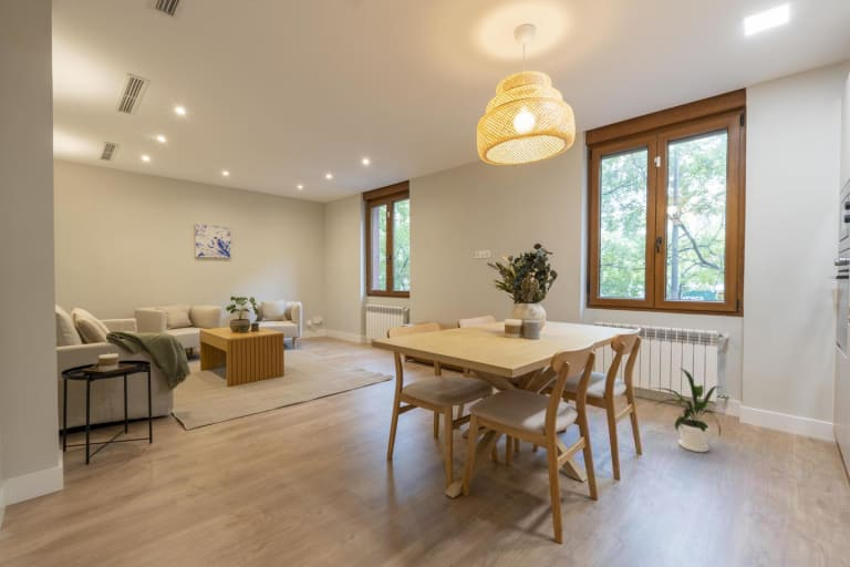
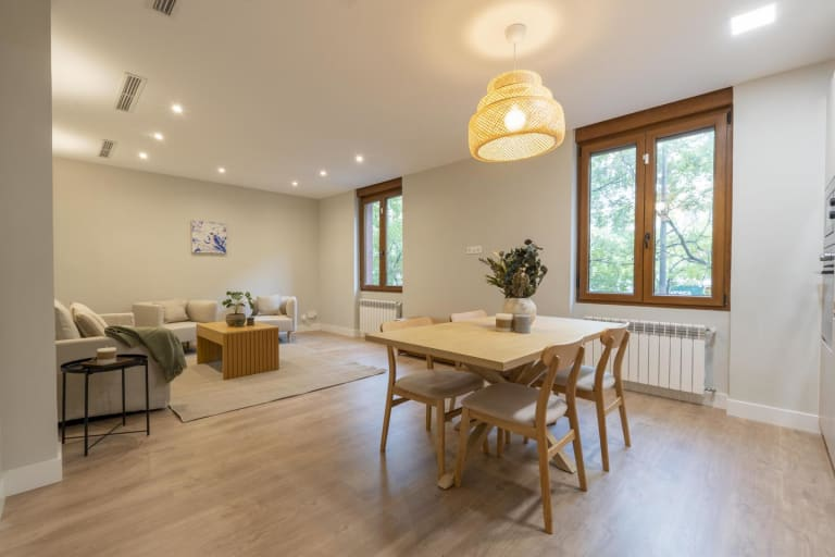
- house plant [651,367,723,453]
